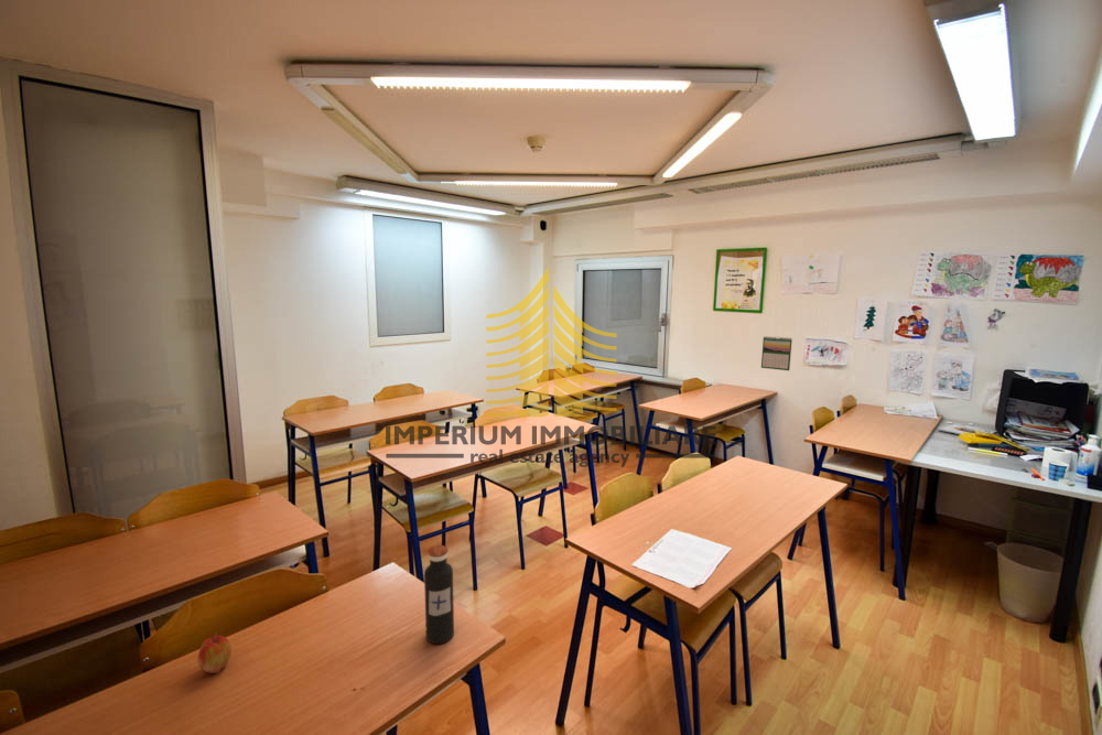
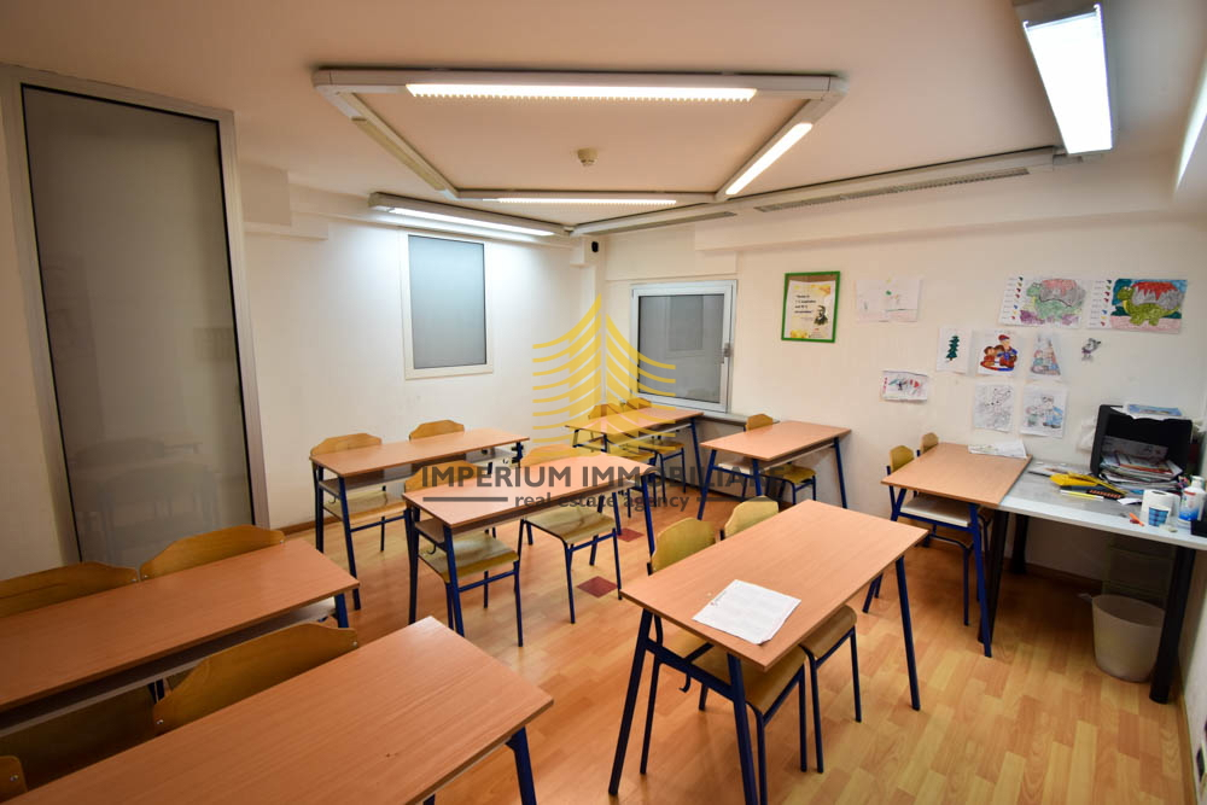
- calendar [760,335,793,371]
- water bottle [423,544,455,645]
- apple [196,631,233,674]
